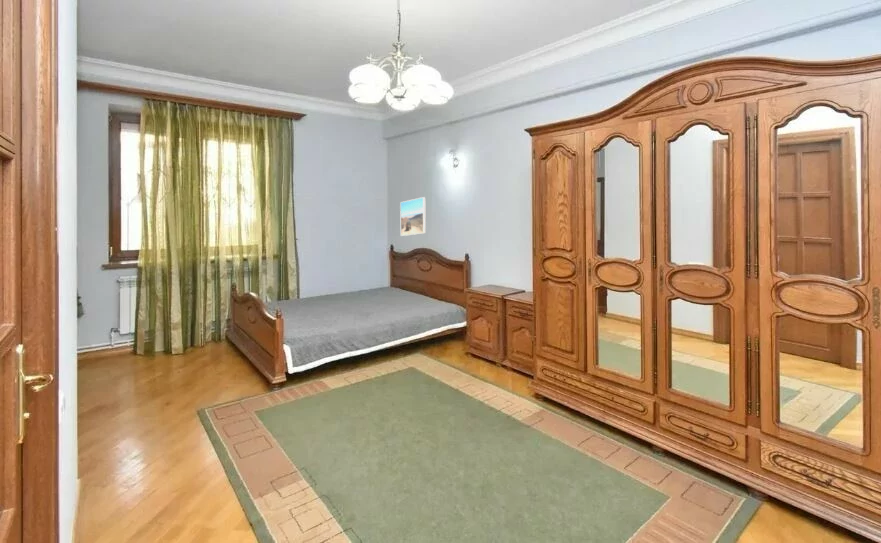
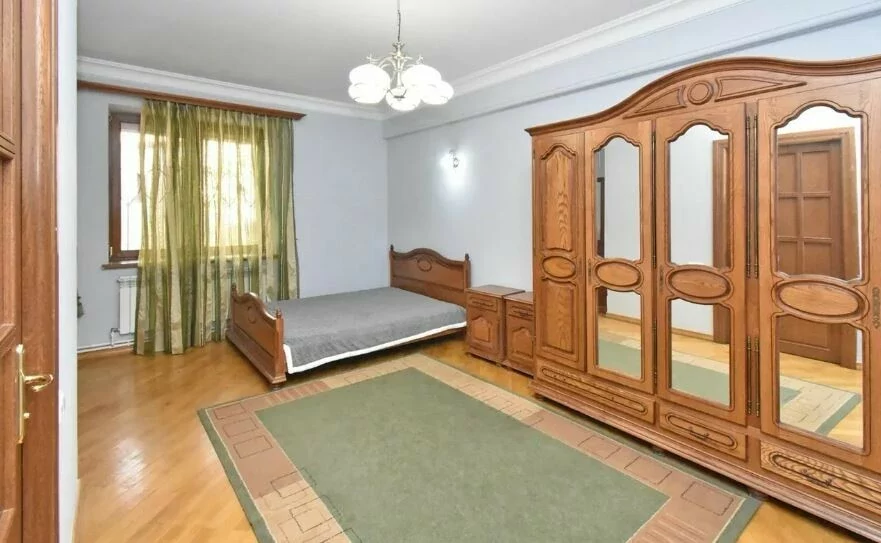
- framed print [399,196,427,237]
